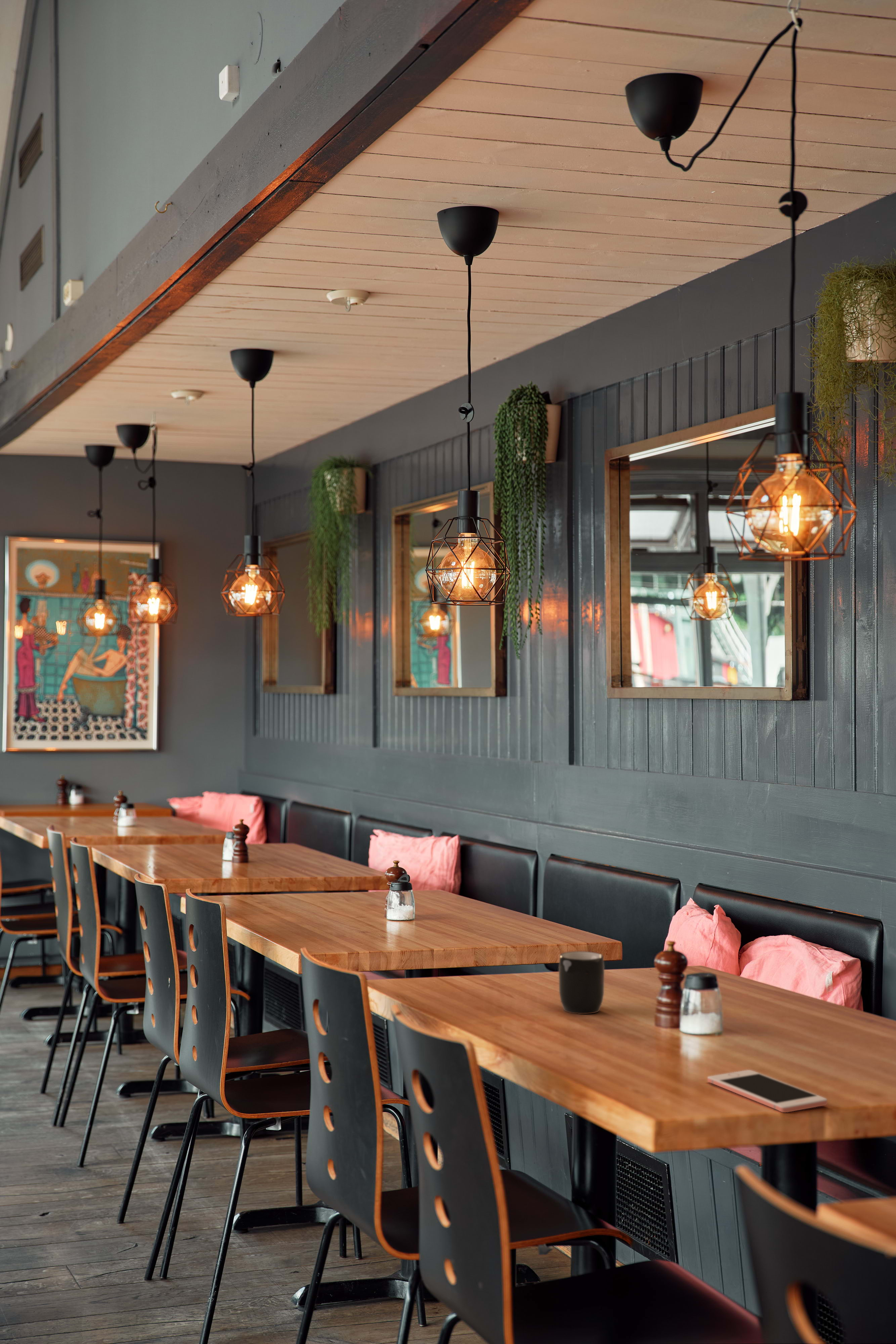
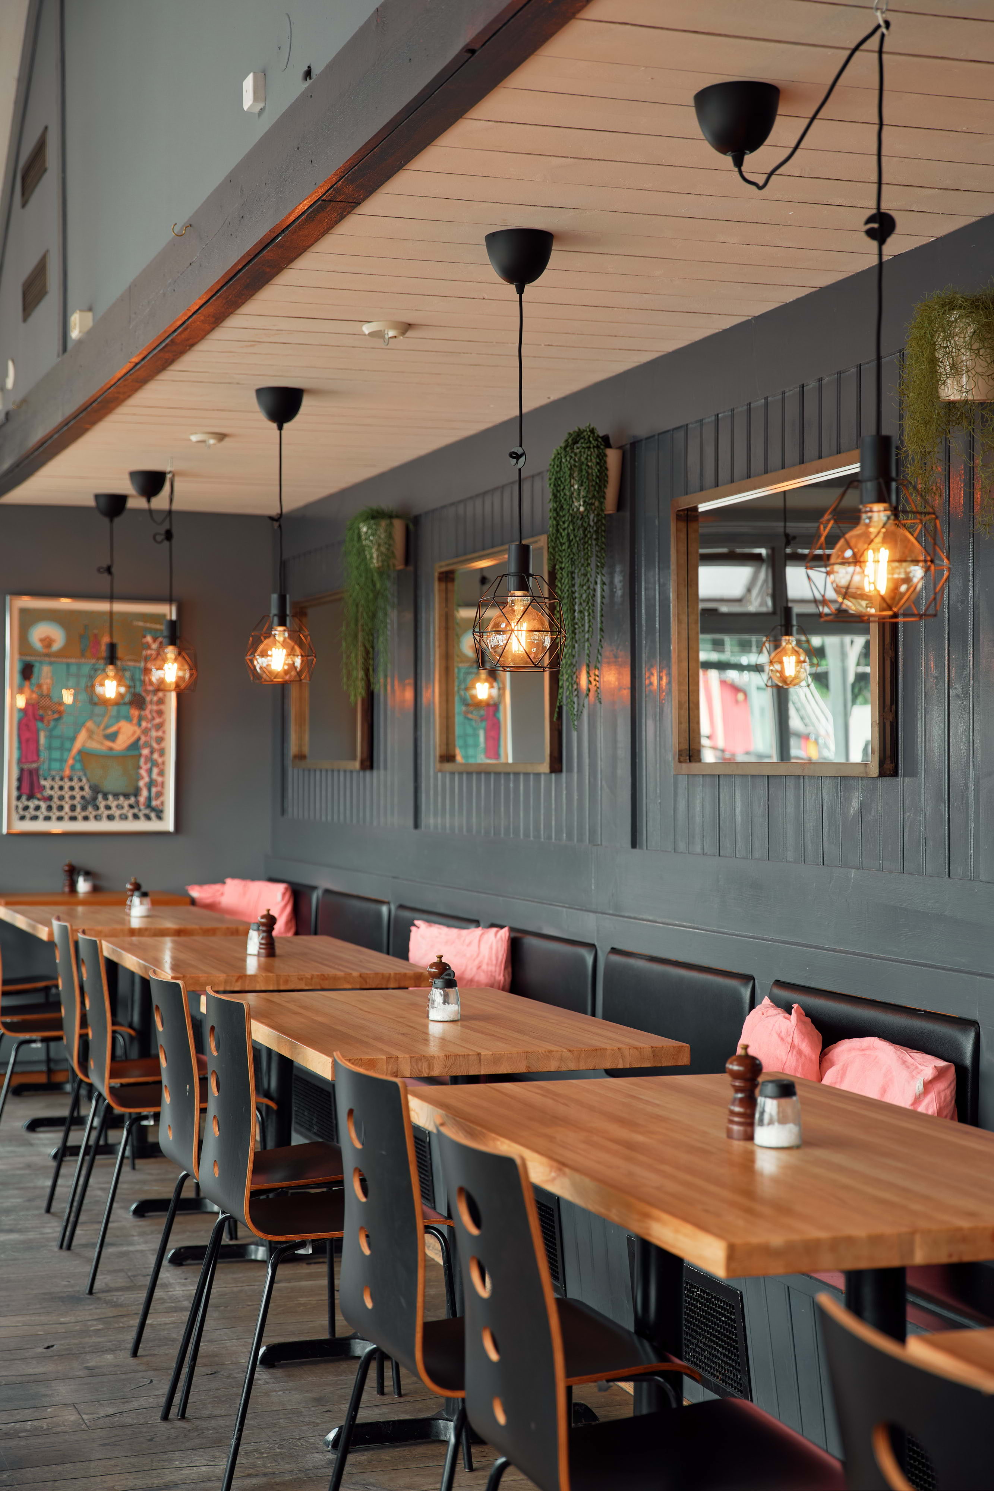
- mug [558,951,605,1014]
- cell phone [707,1069,827,1113]
